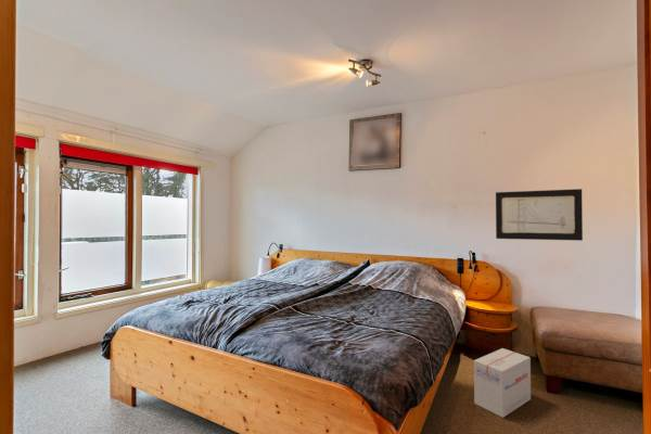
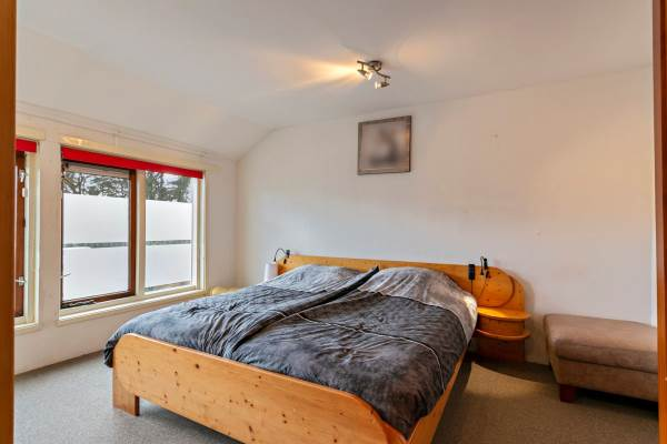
- wall art [495,188,584,242]
- cardboard box [473,347,532,419]
